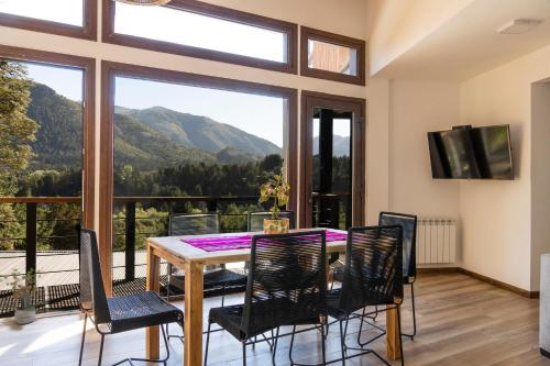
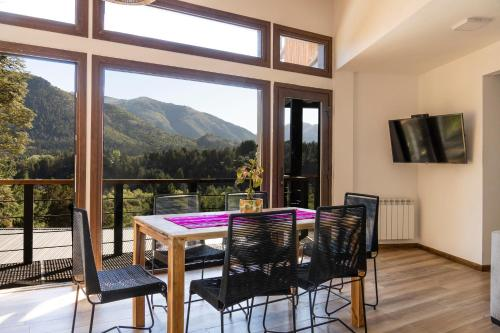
- potted plant [0,267,50,325]
